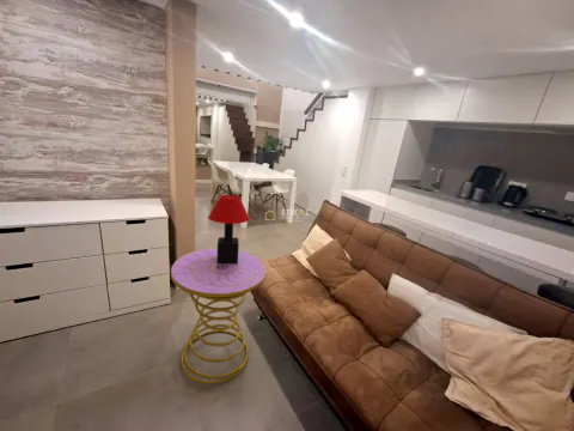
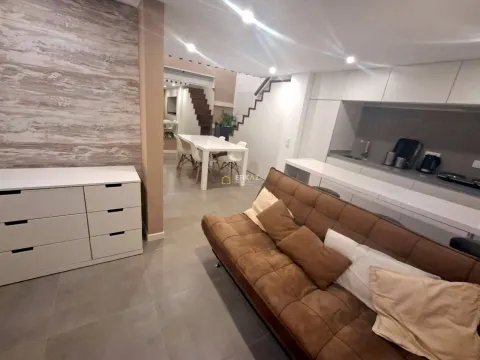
- table lamp [207,194,251,263]
- side table [170,247,268,386]
